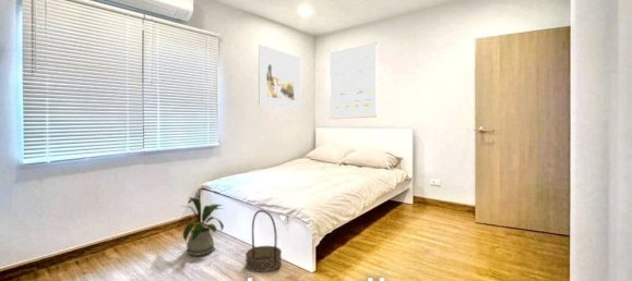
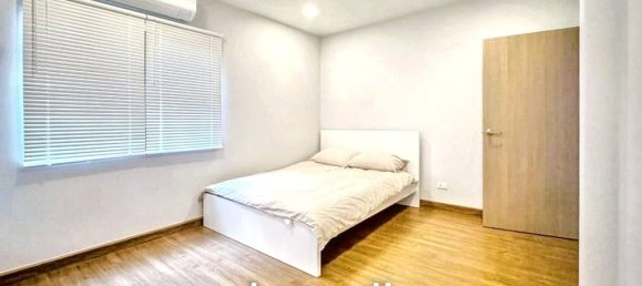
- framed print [258,44,301,111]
- house plant [176,197,225,257]
- wall art [329,41,378,120]
- basket [245,209,283,273]
